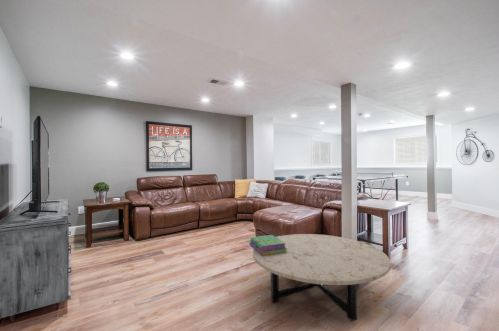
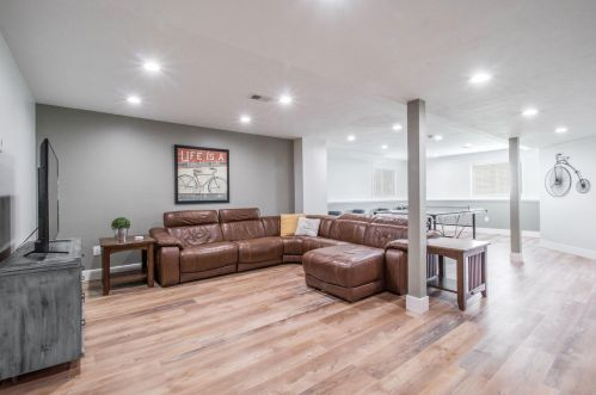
- stack of books [248,234,287,256]
- coffee table [252,233,392,322]
